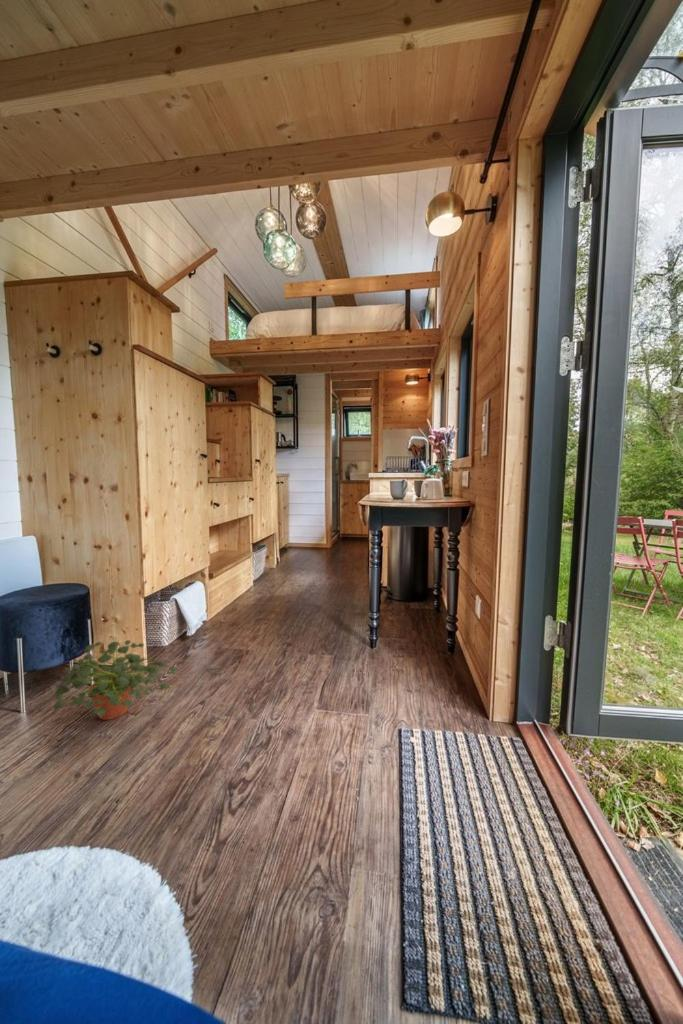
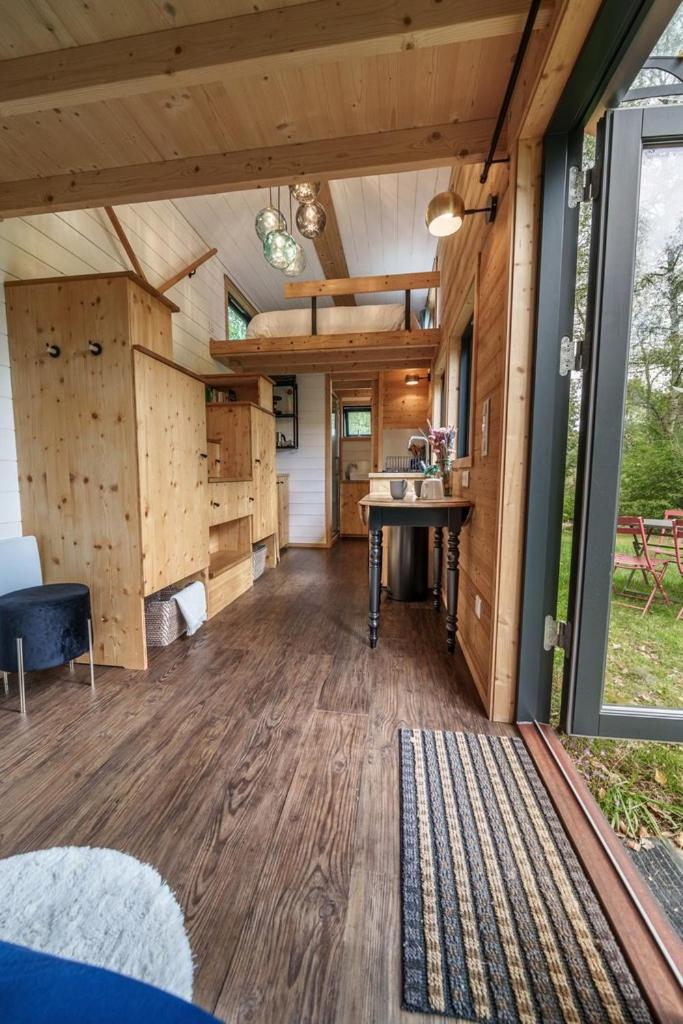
- potted plant [53,639,179,721]
